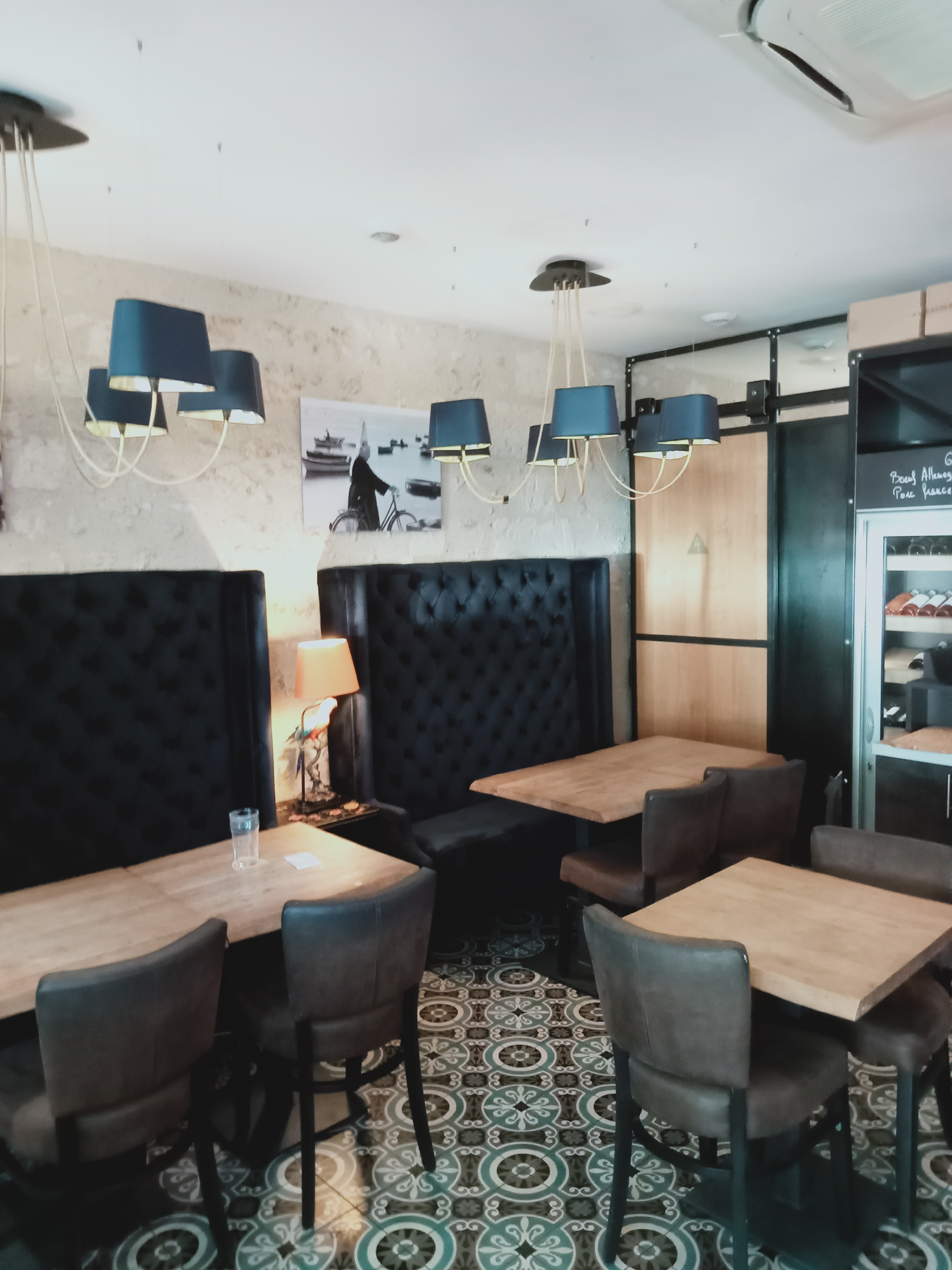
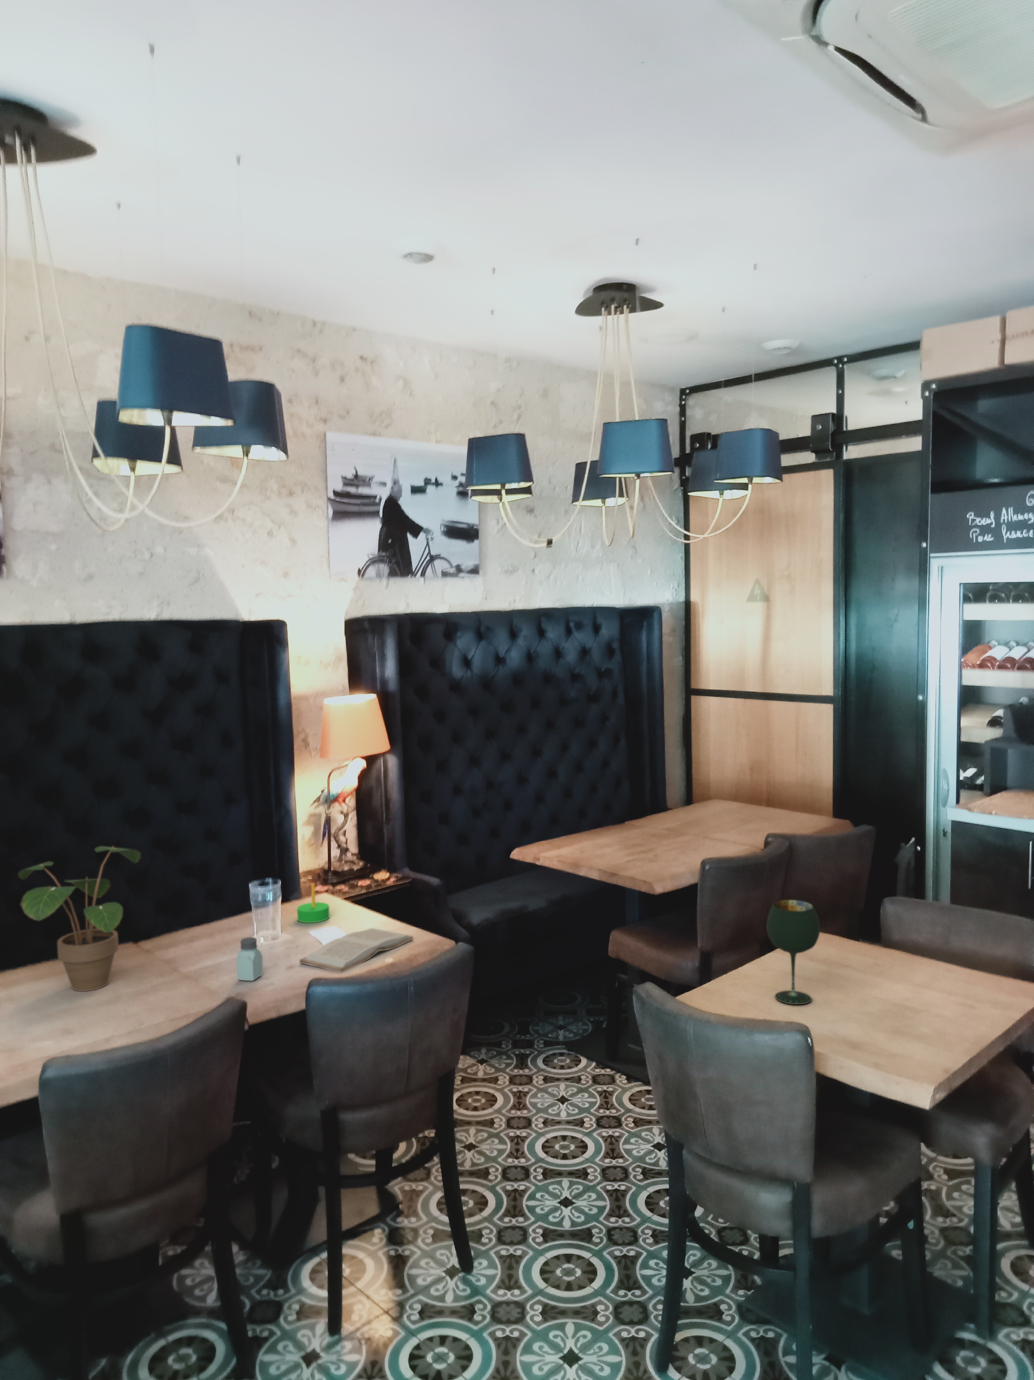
+ book [299,928,414,973]
+ candle [297,880,330,924]
+ potted plant [17,845,141,992]
+ saltshaker [236,937,264,981]
+ wine glass [766,900,820,1005]
